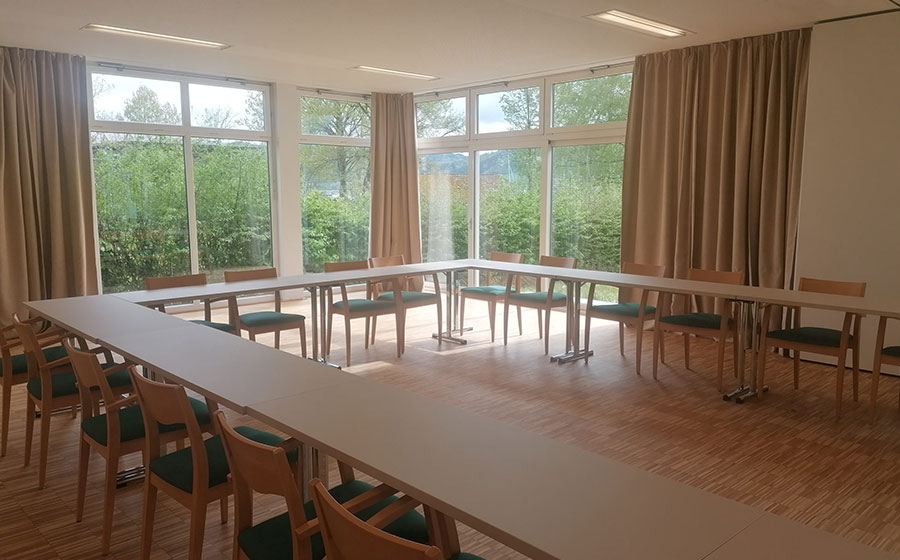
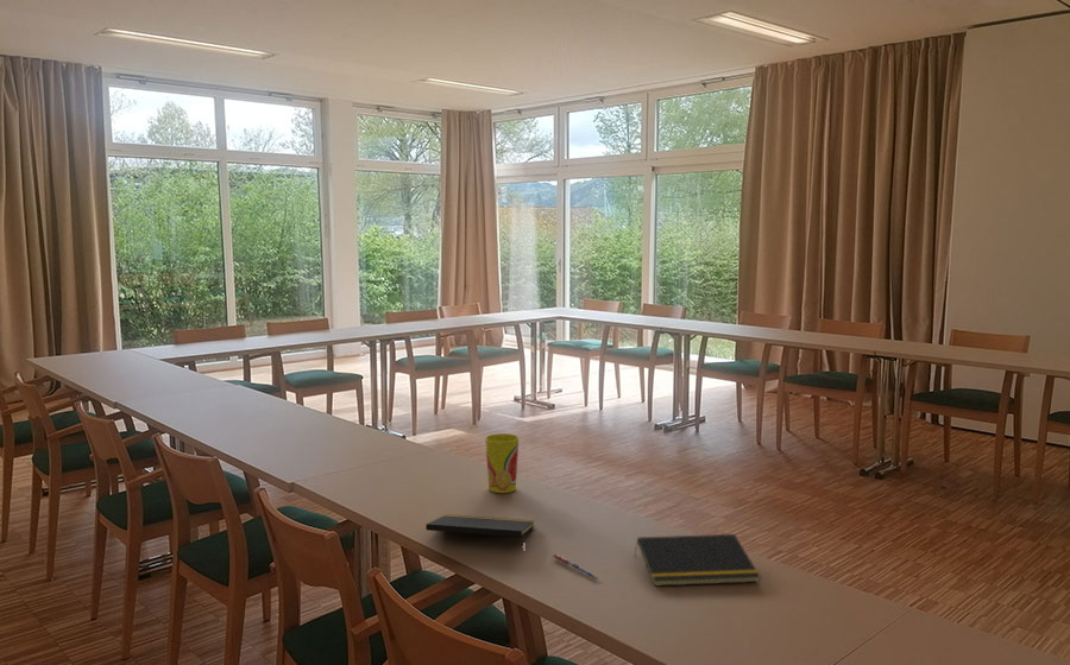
+ cup [484,432,521,494]
+ notepad [632,533,761,588]
+ notepad [424,513,536,542]
+ pen [552,553,599,580]
